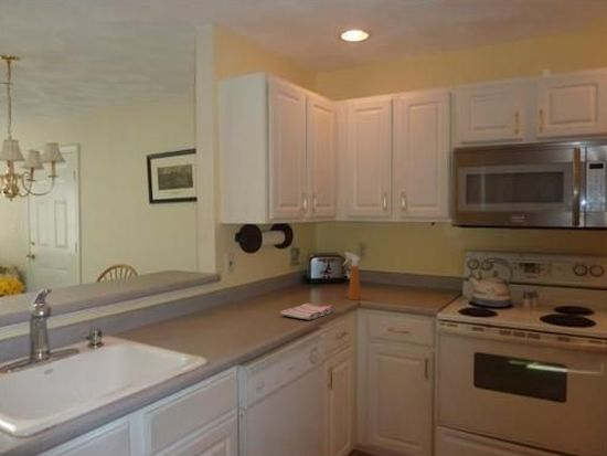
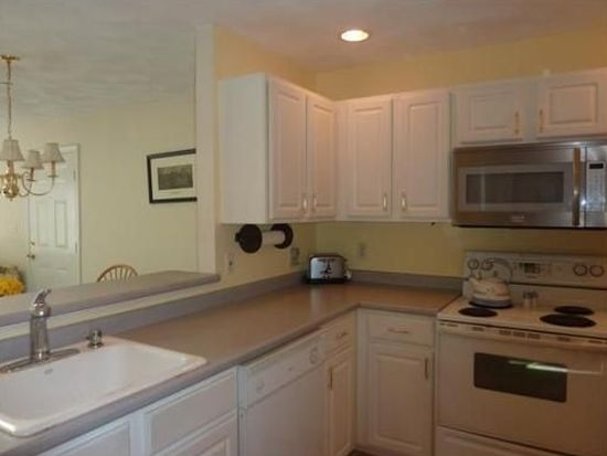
- spray bottle [341,252,362,301]
- dish towel [279,301,334,321]
